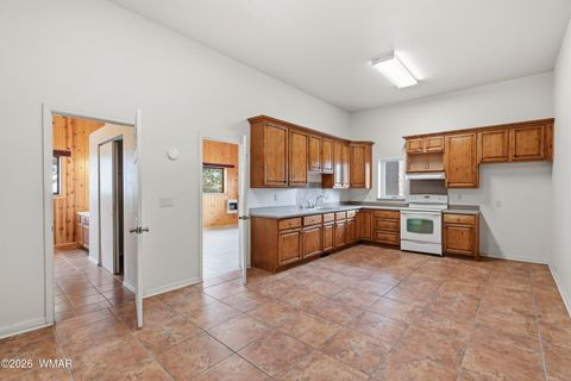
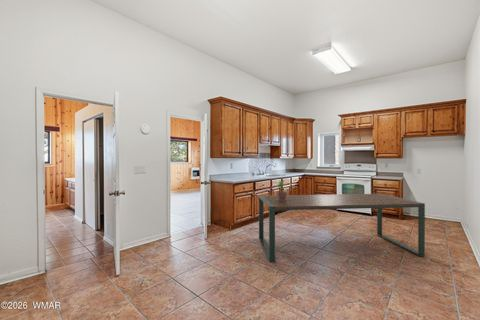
+ potted plant [271,178,290,201]
+ dining table [258,193,426,263]
